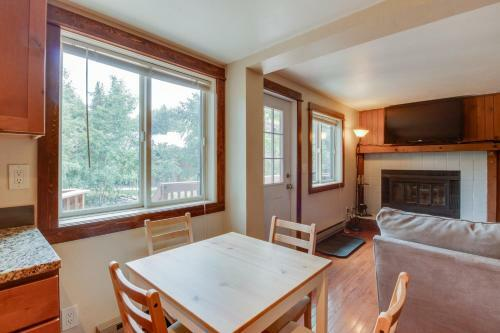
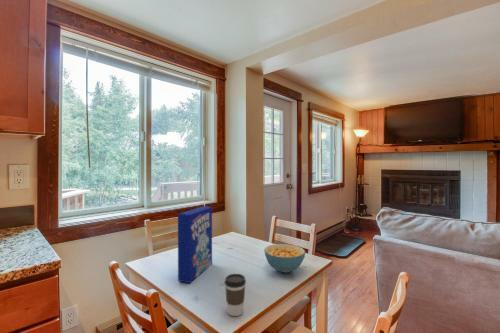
+ cereal box [177,205,213,284]
+ coffee cup [224,273,247,317]
+ cereal bowl [263,243,306,274]
